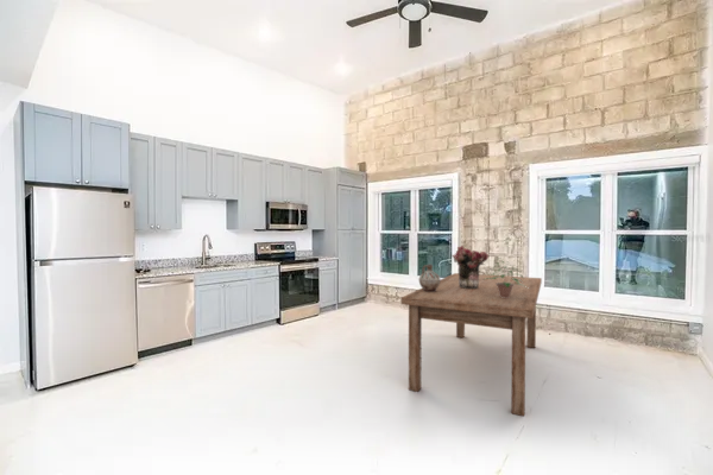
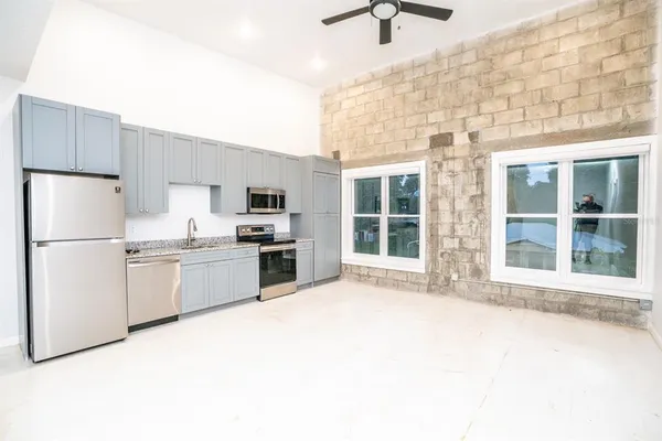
- potted plant [485,256,529,298]
- ceramic jug [418,264,441,292]
- dining table [400,272,543,417]
- bouquet [450,245,490,289]
